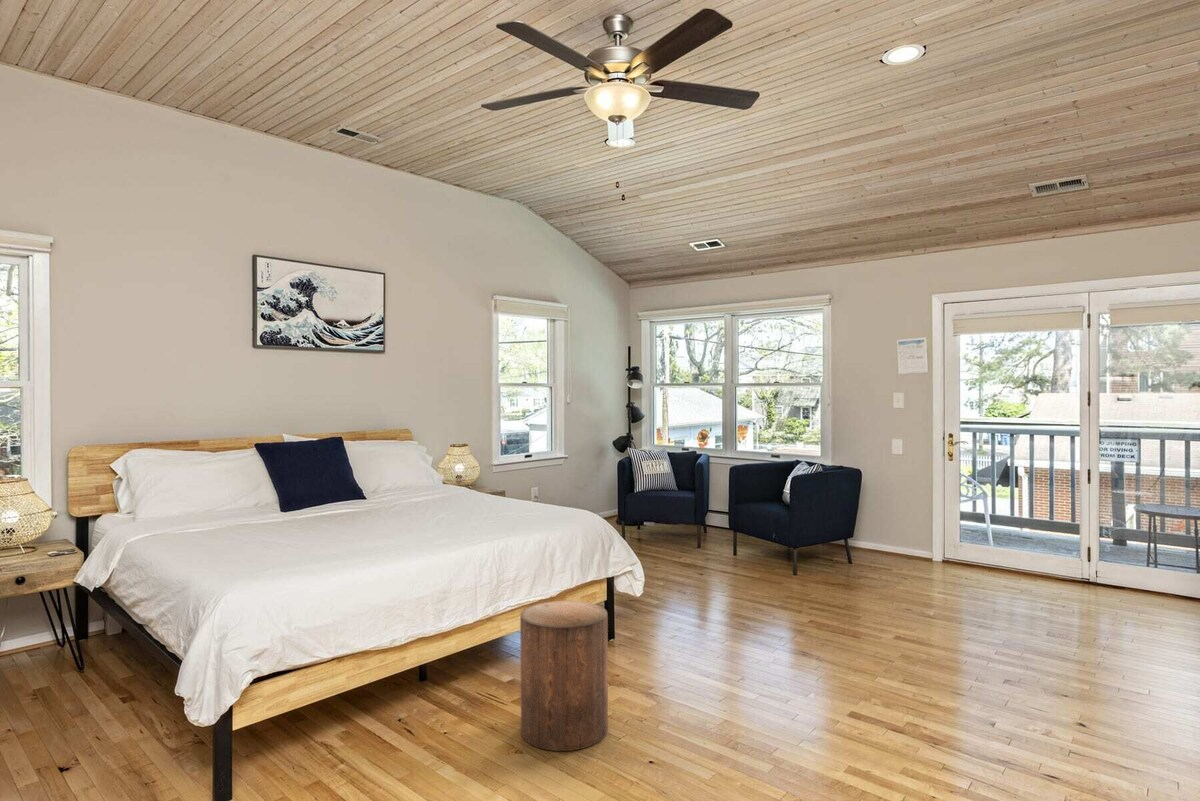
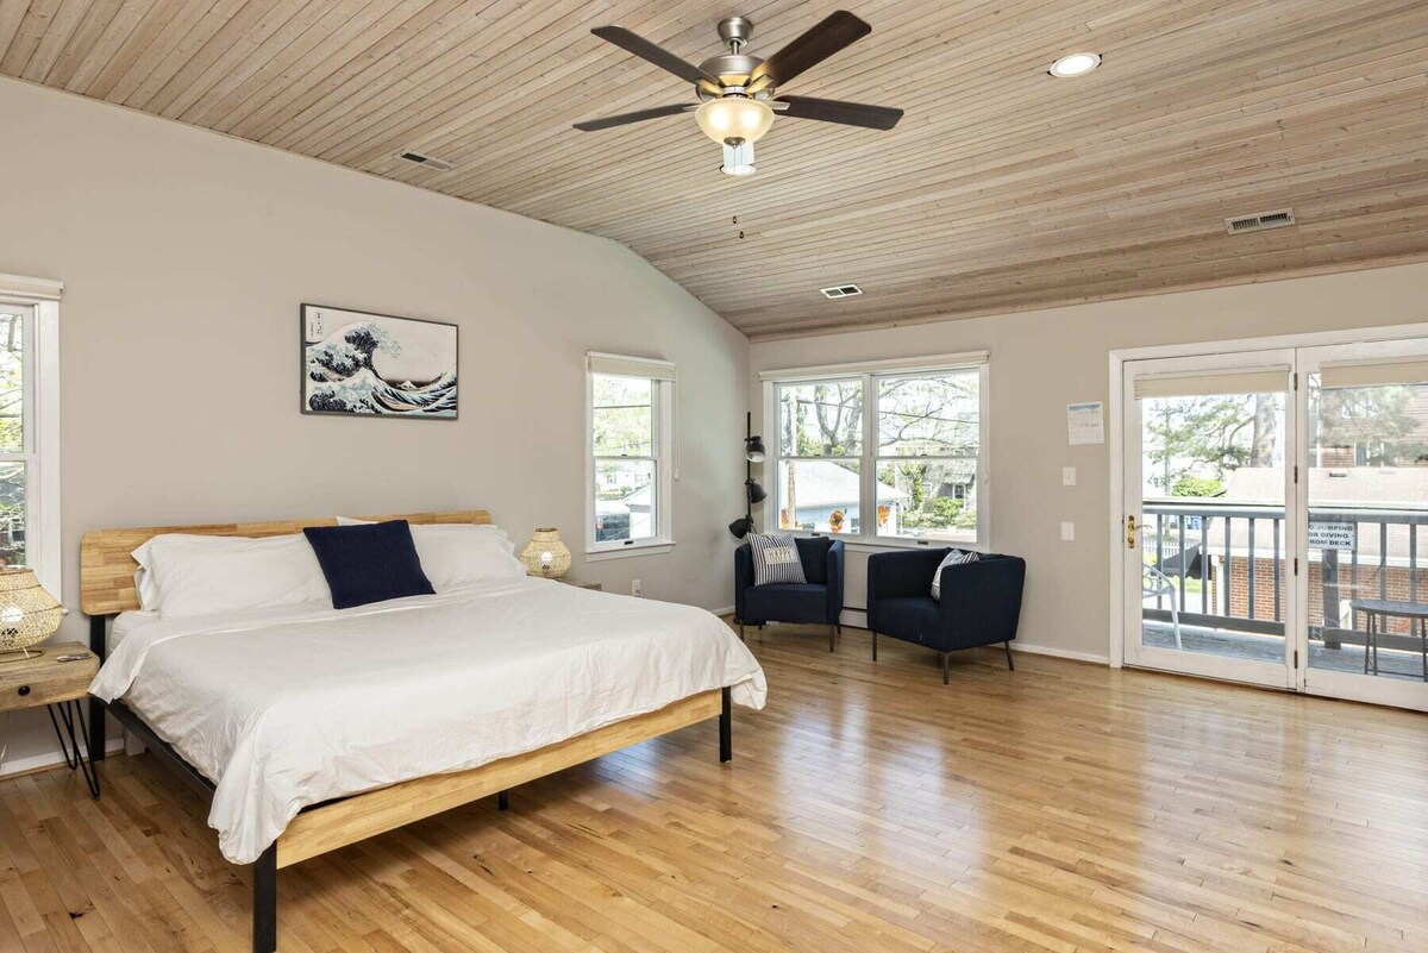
- stool [519,600,609,752]
